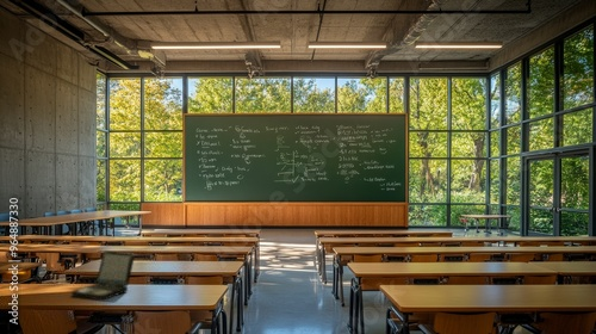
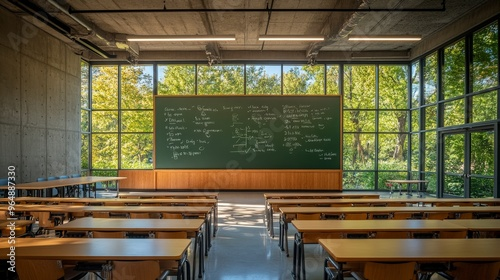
- laptop [70,249,136,301]
